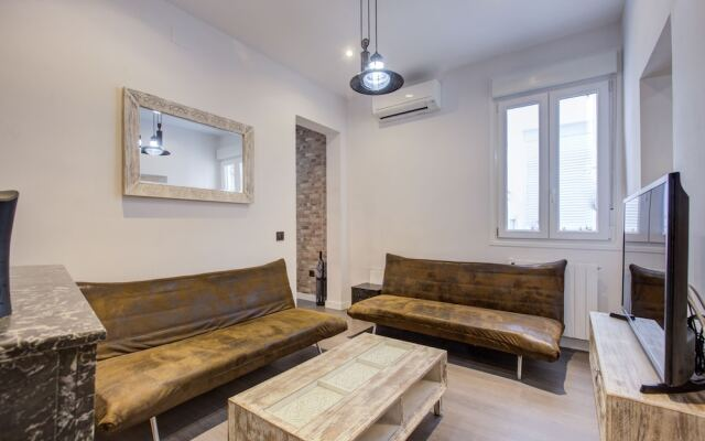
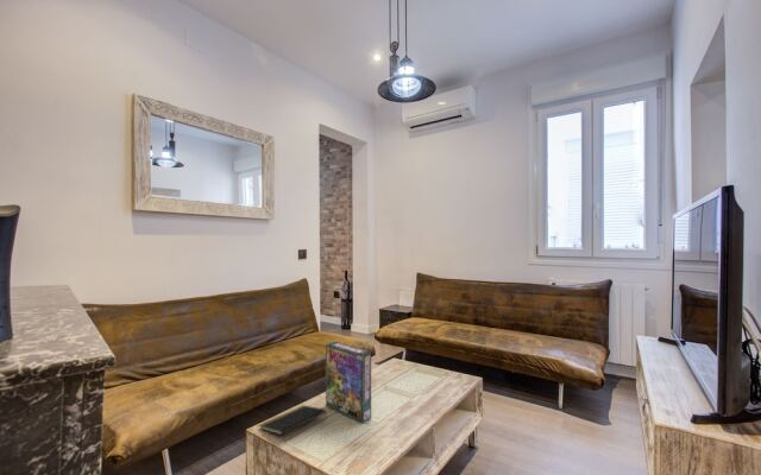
+ notepad [258,404,328,436]
+ game box [325,341,372,425]
